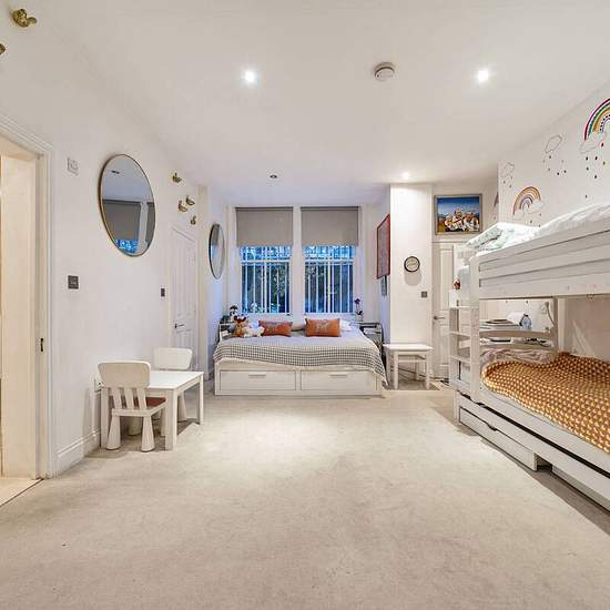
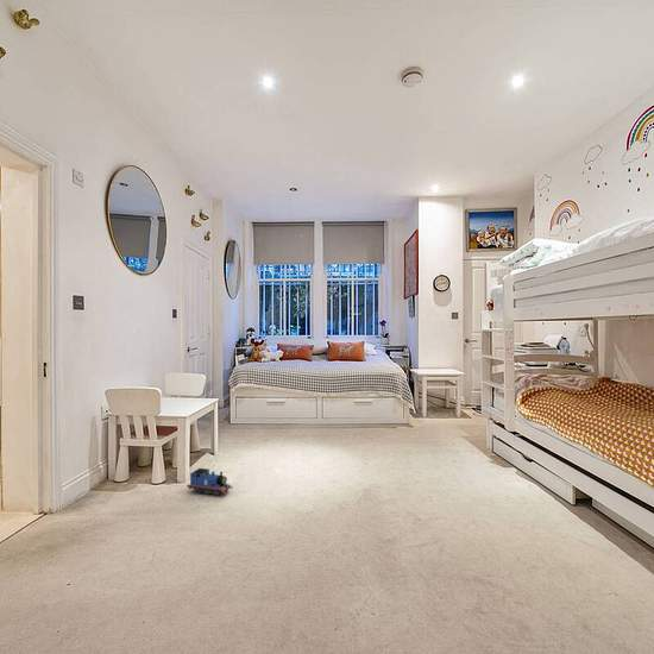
+ toy train [185,467,234,497]
